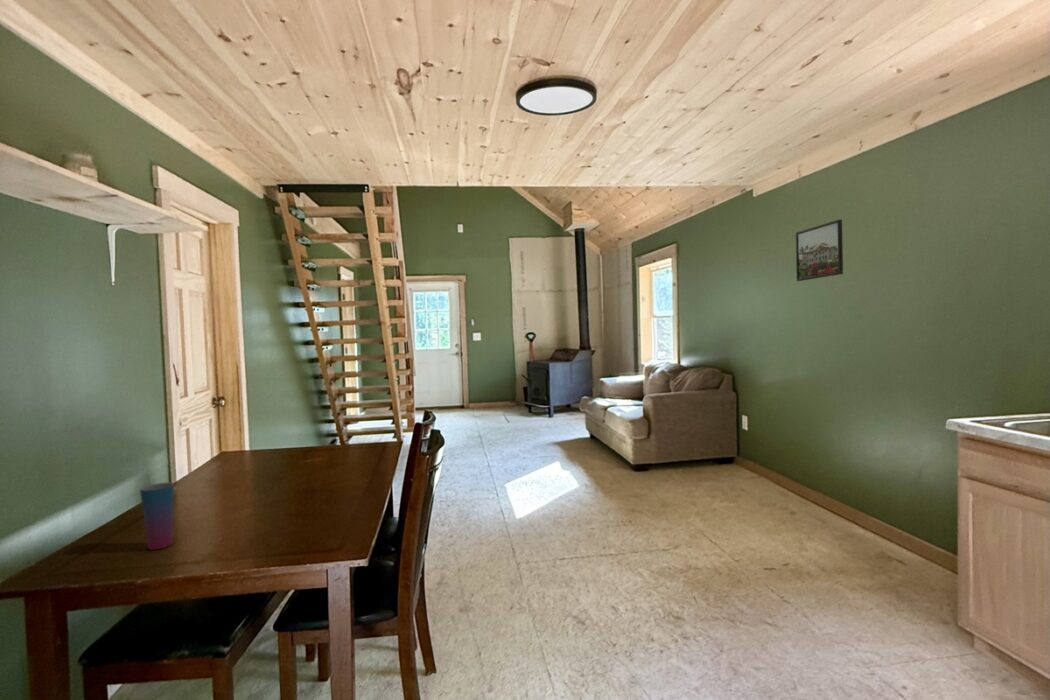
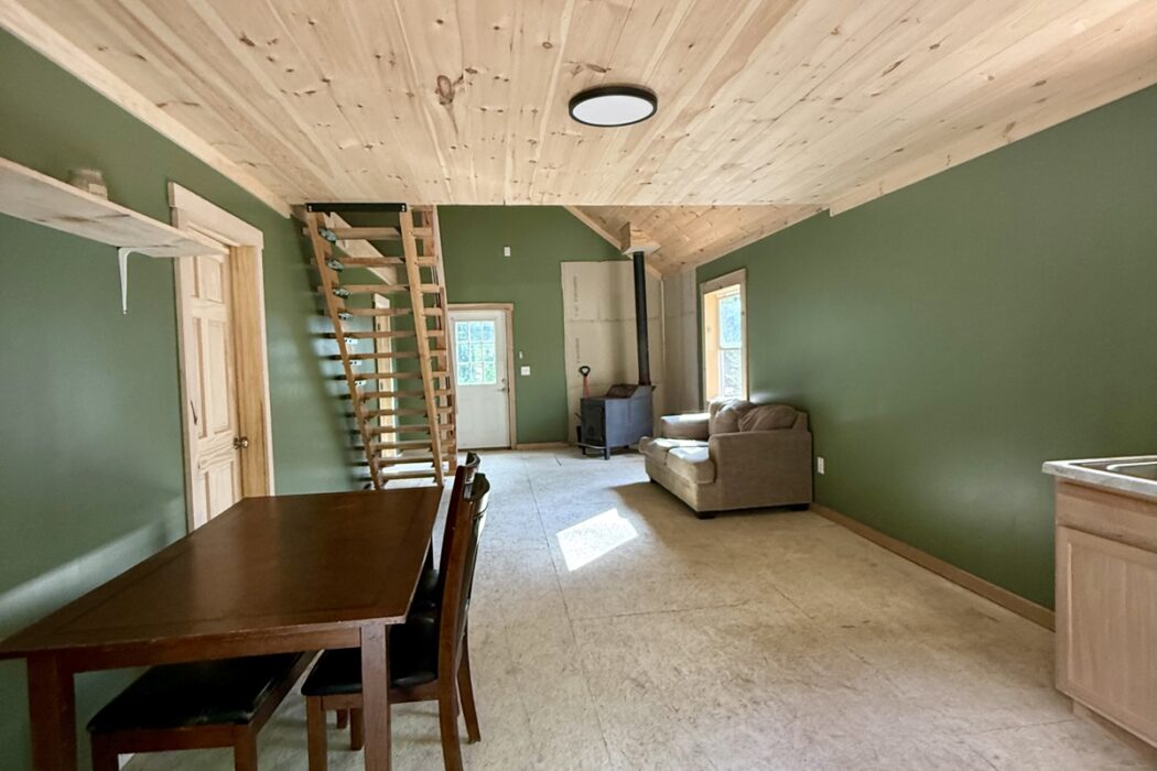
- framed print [795,218,844,282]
- cup [139,481,174,551]
